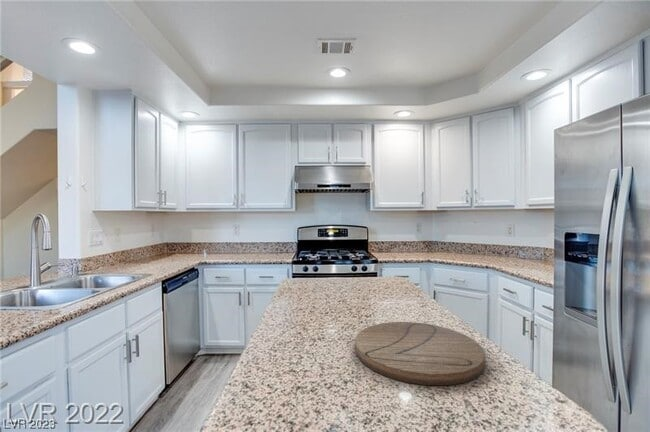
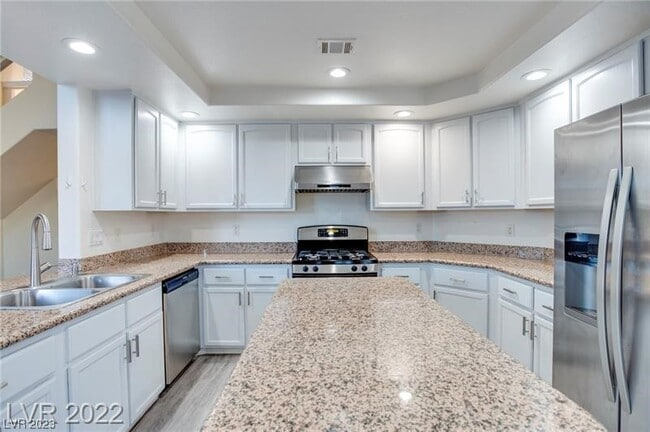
- cutting board [354,321,486,386]
